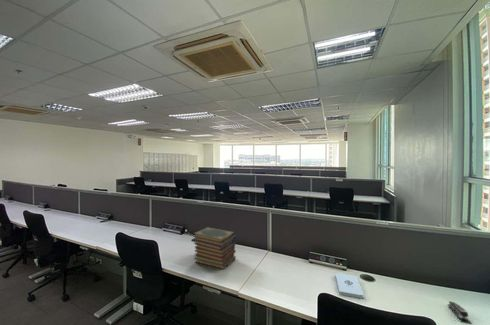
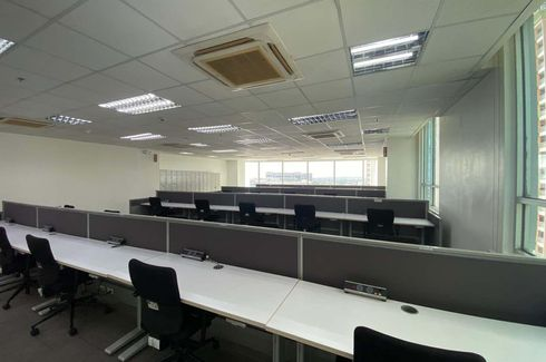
- book stack [193,226,237,271]
- notepad [335,272,365,299]
- stapler [447,300,473,325]
